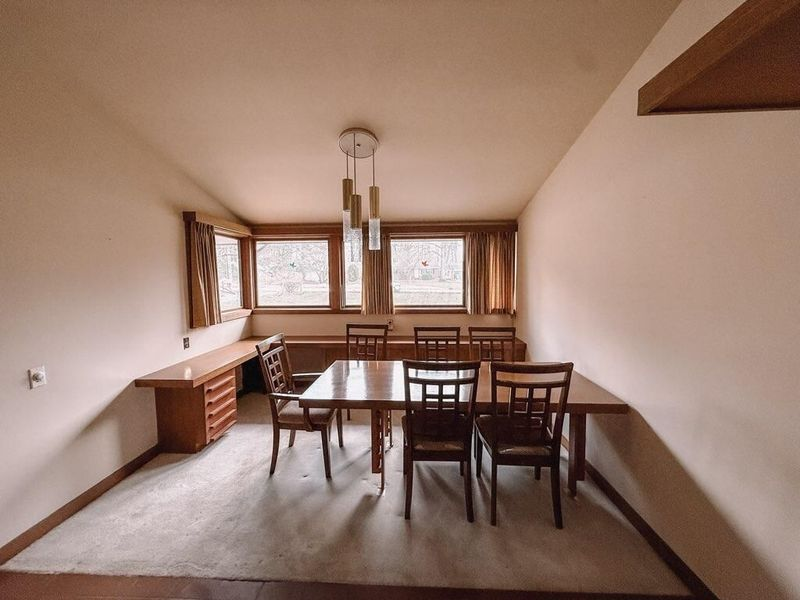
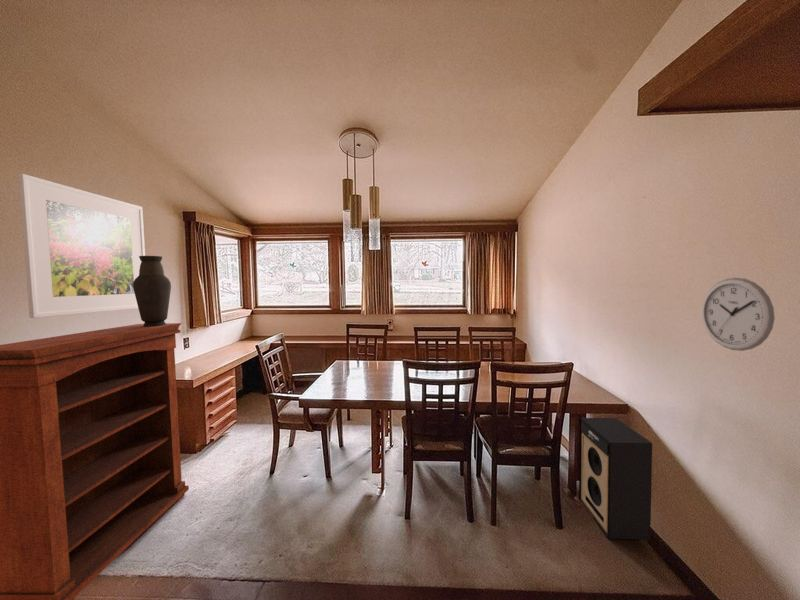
+ speaker [578,417,653,541]
+ vase [133,255,172,327]
+ wall clock [701,277,776,352]
+ bookshelf [0,322,190,600]
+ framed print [17,173,146,319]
